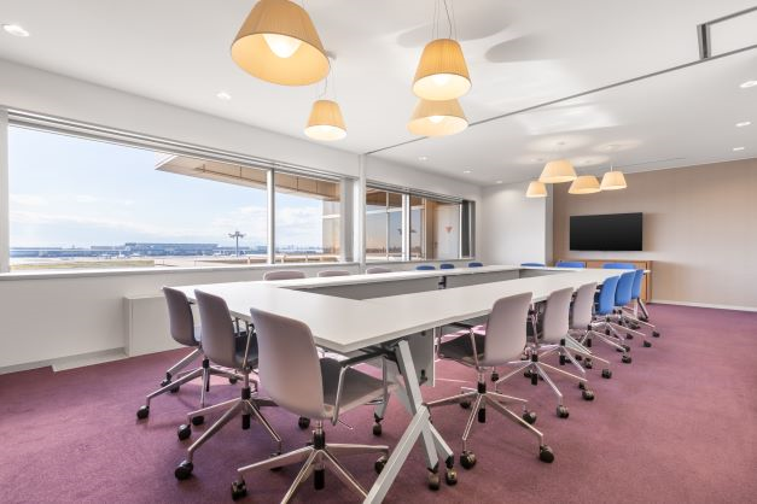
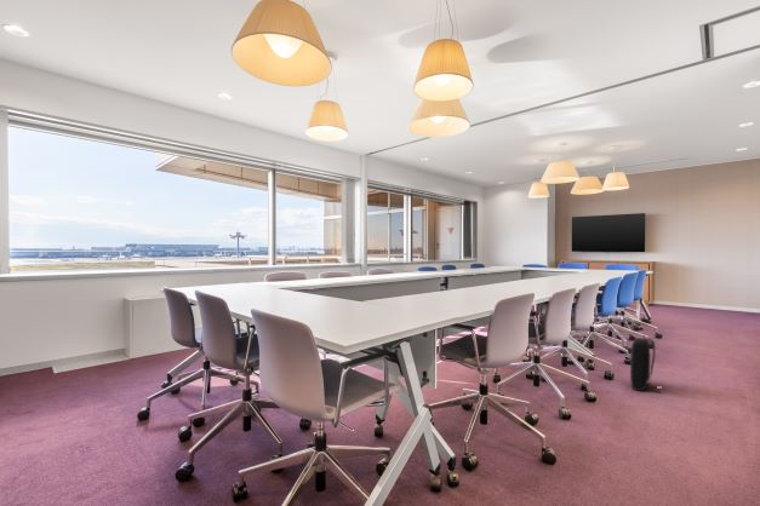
+ backpack [629,334,661,393]
